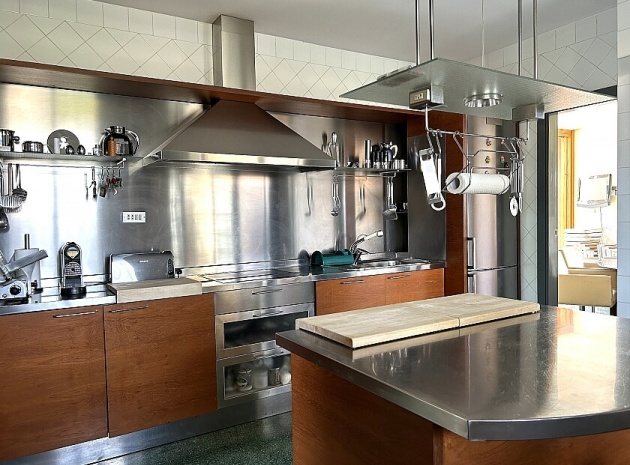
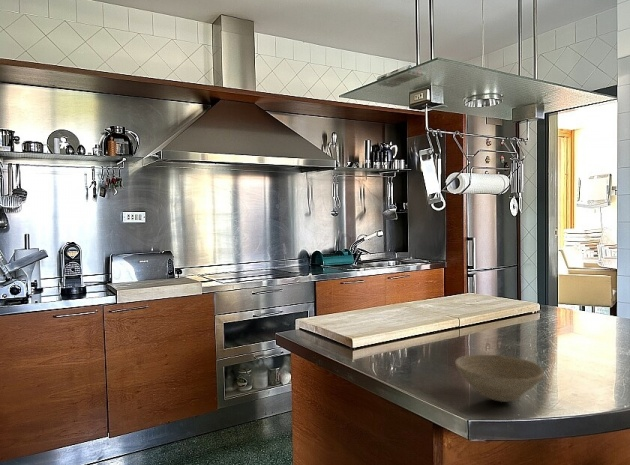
+ bowl [454,354,545,403]
